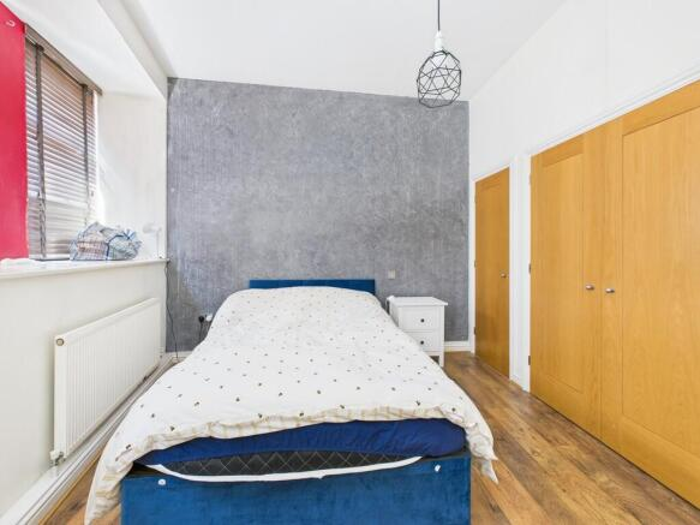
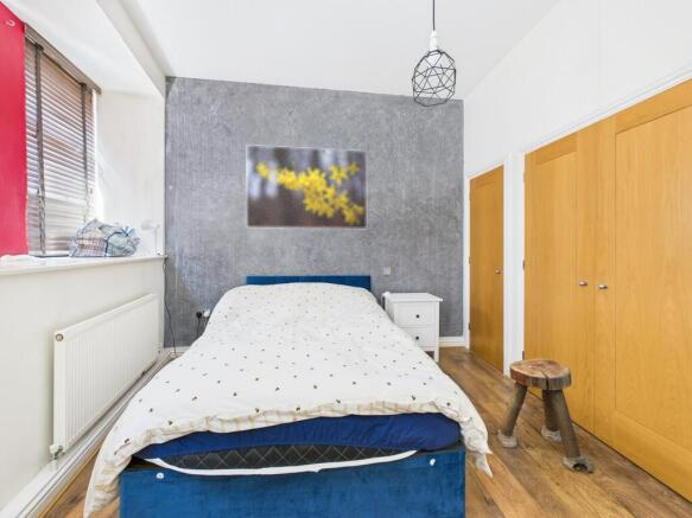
+ stool [497,358,595,473]
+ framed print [245,143,368,230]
